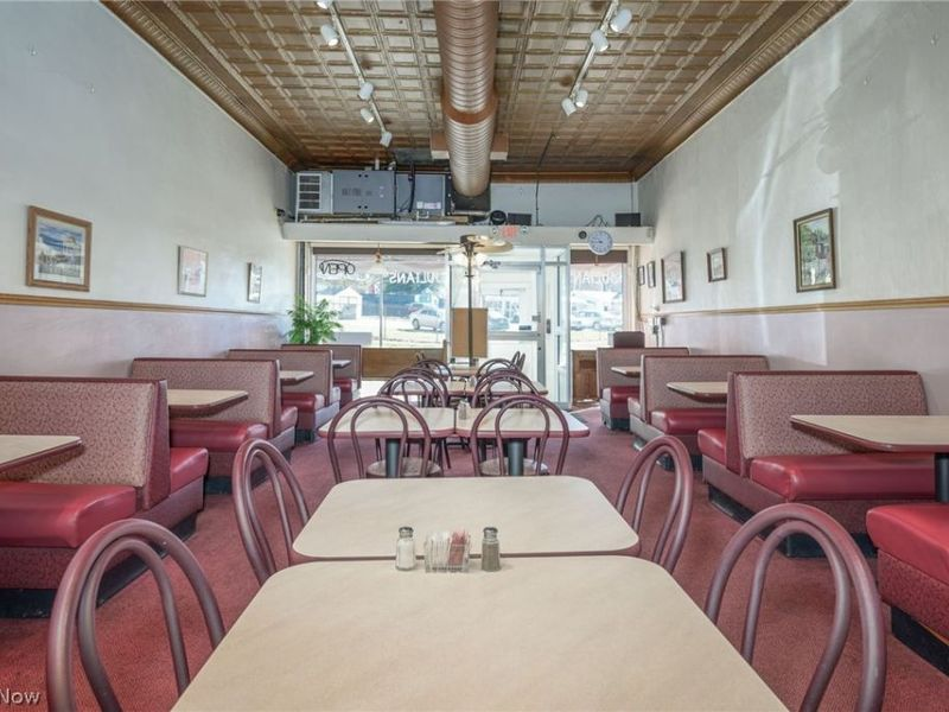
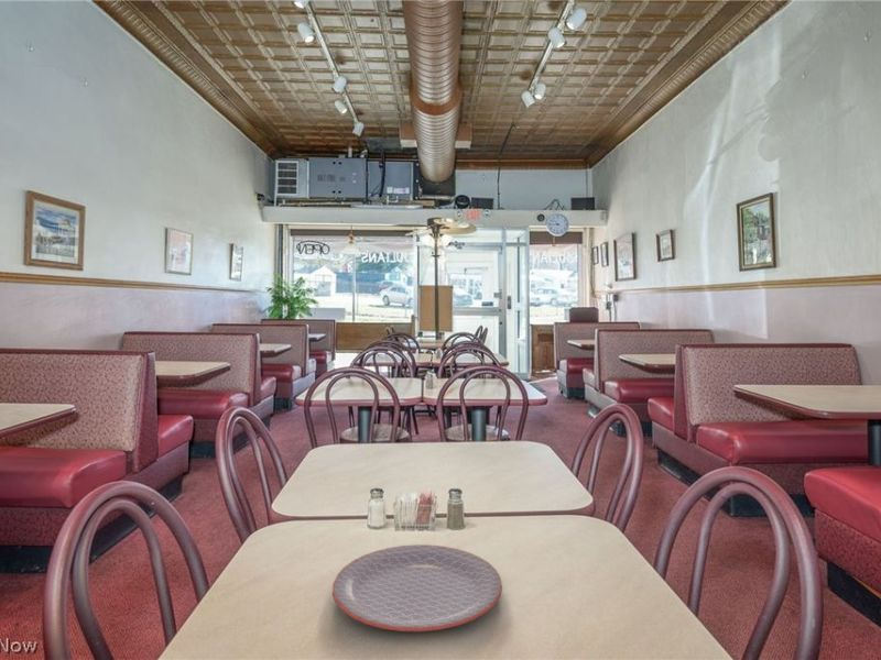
+ plate [331,543,503,632]
